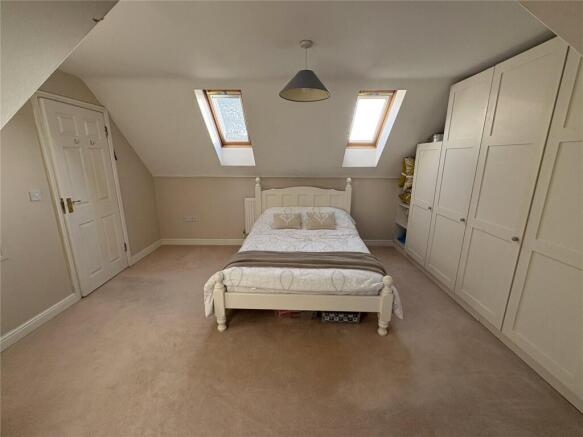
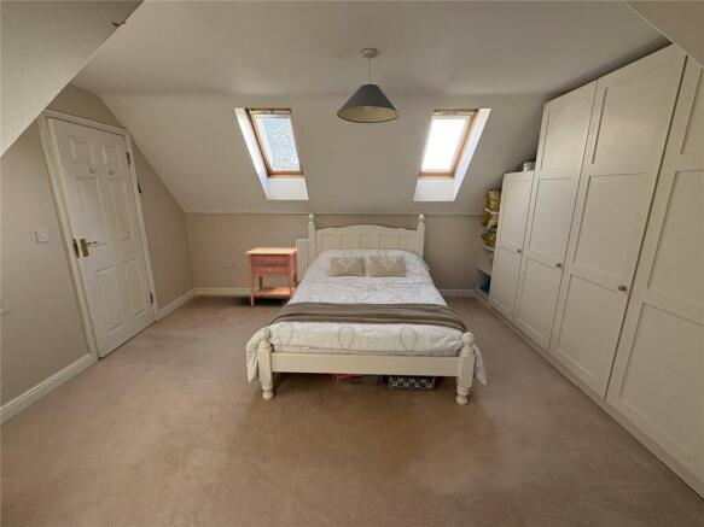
+ nightstand [245,247,299,306]
